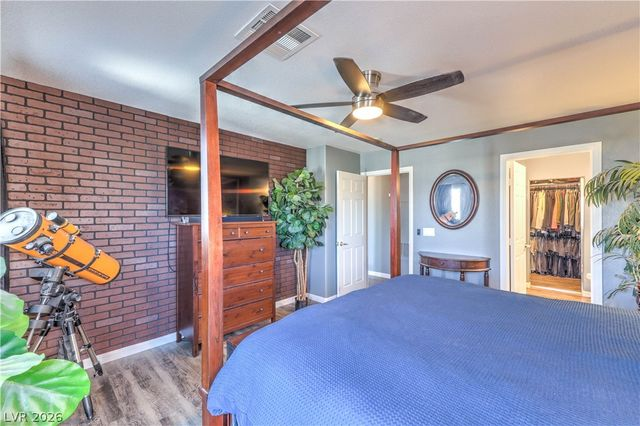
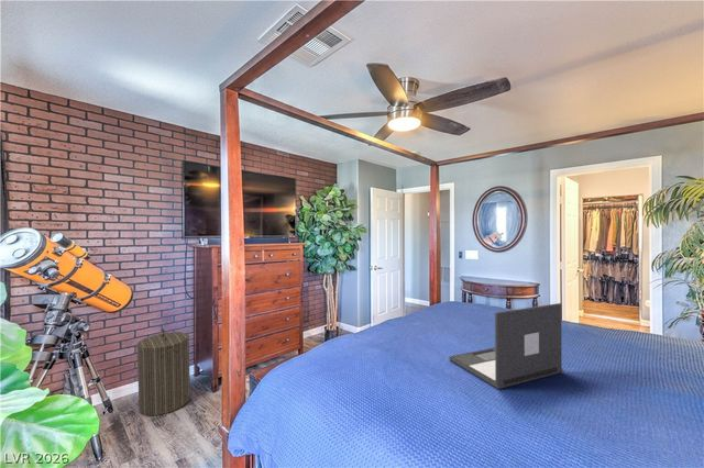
+ laptop [449,302,563,390]
+ laundry hamper [136,328,191,416]
